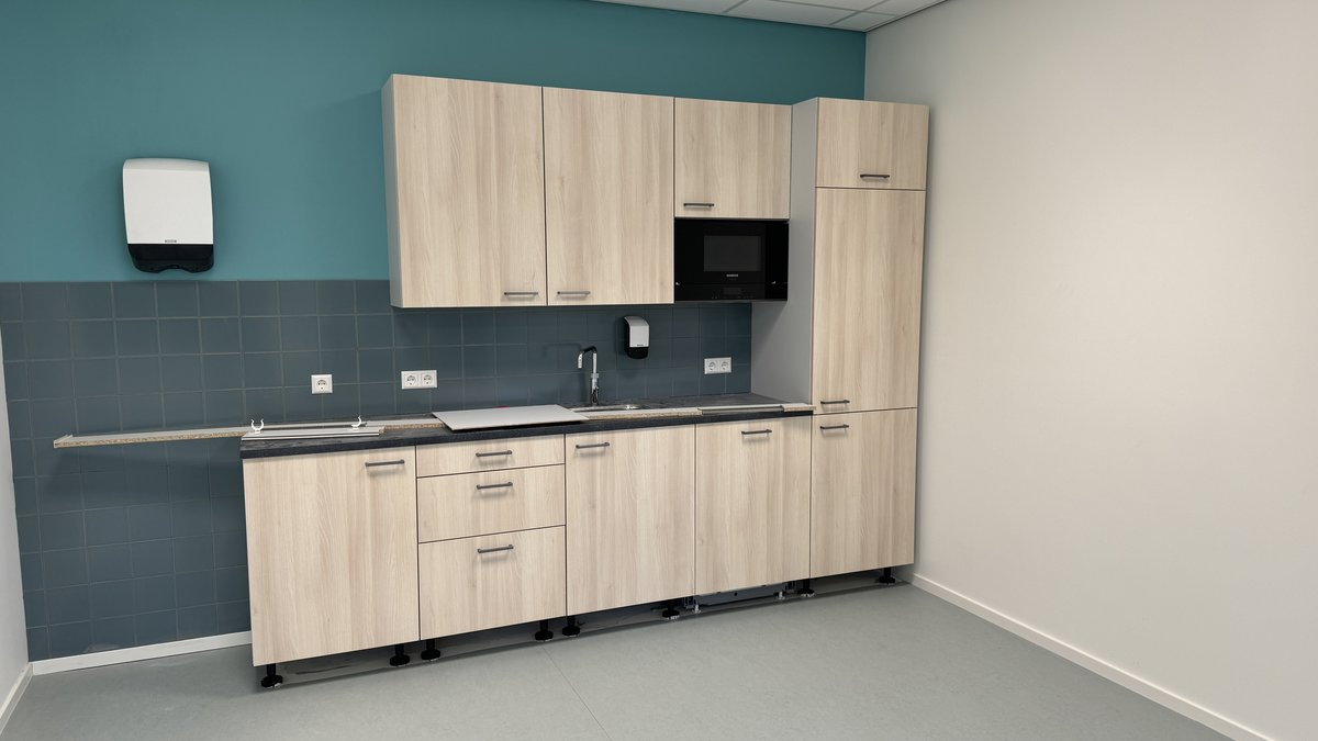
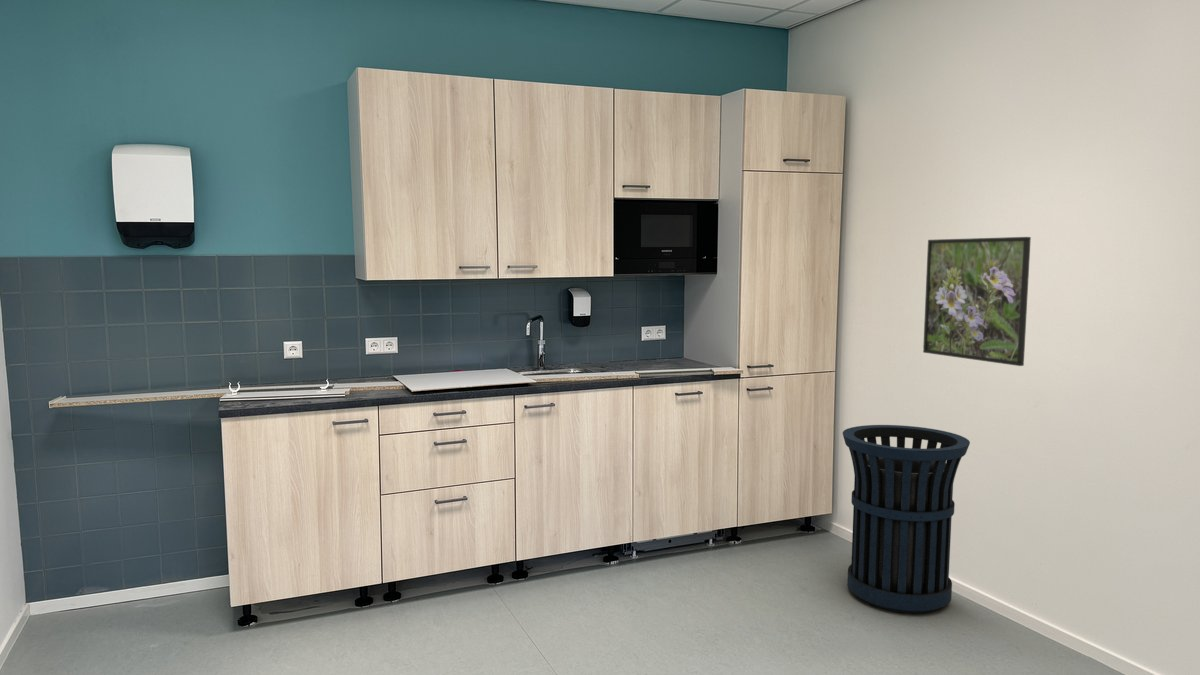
+ trash can [842,424,971,614]
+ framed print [922,236,1032,367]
